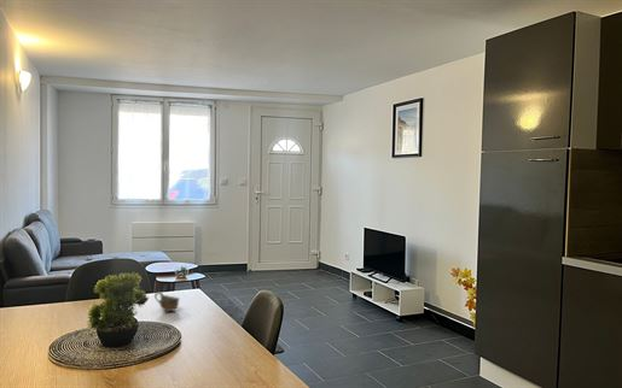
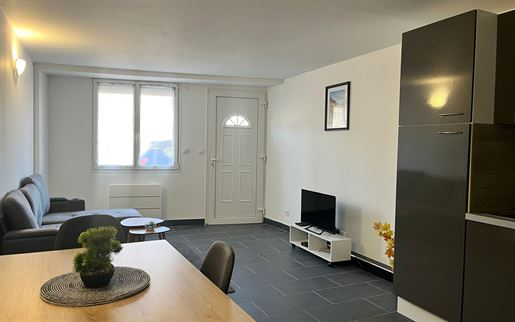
- cup [153,290,181,312]
